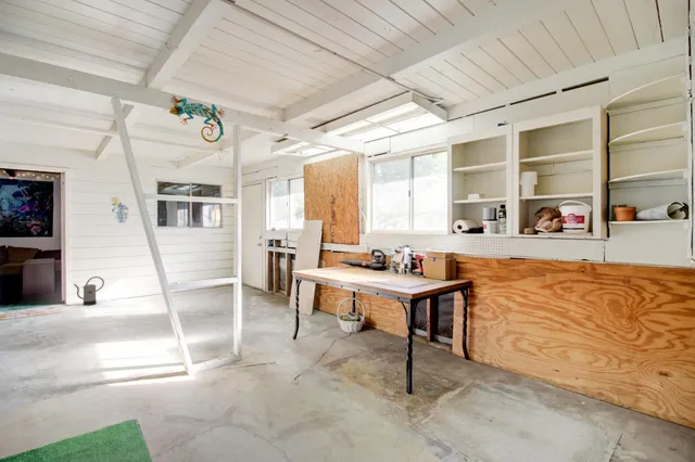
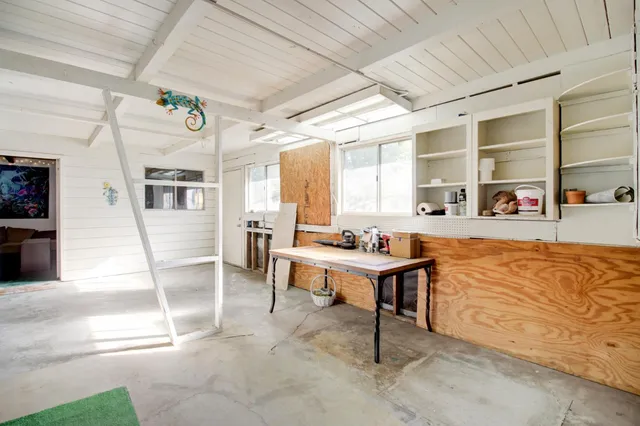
- watering can [73,275,105,306]
